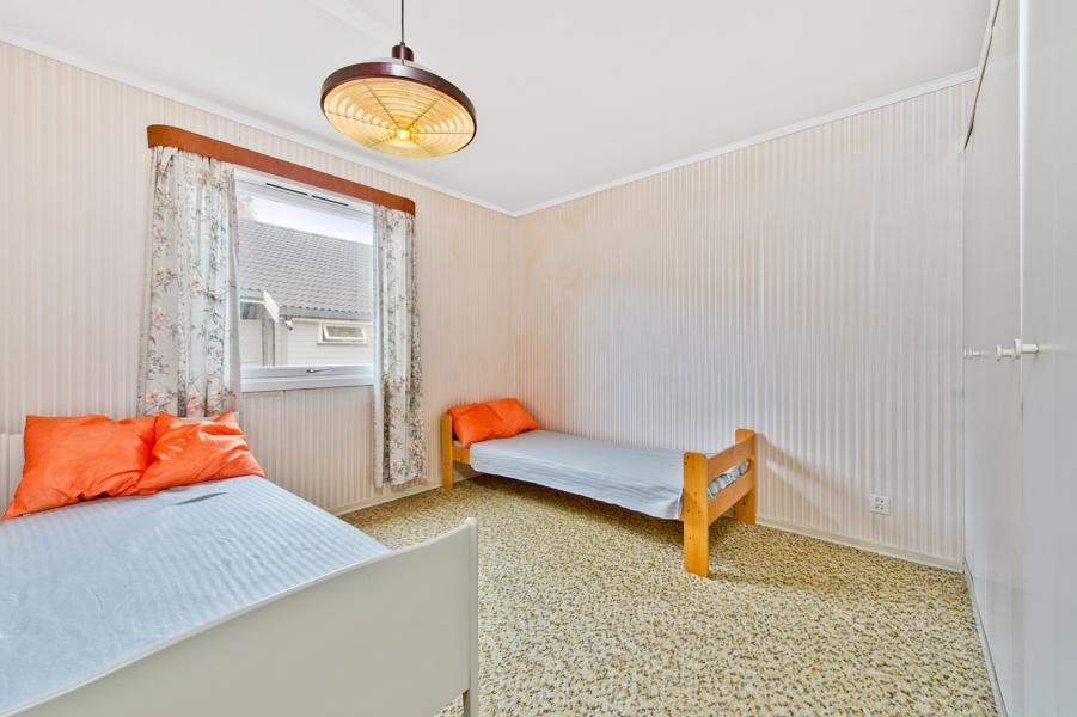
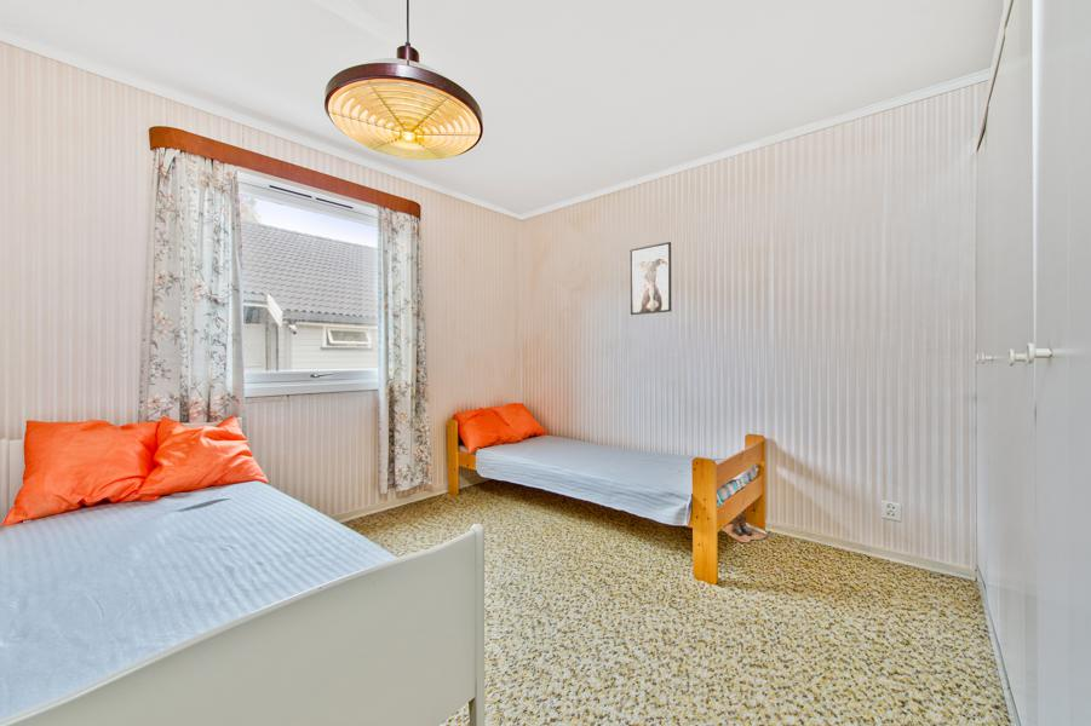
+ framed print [630,241,672,316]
+ boots [720,513,769,543]
